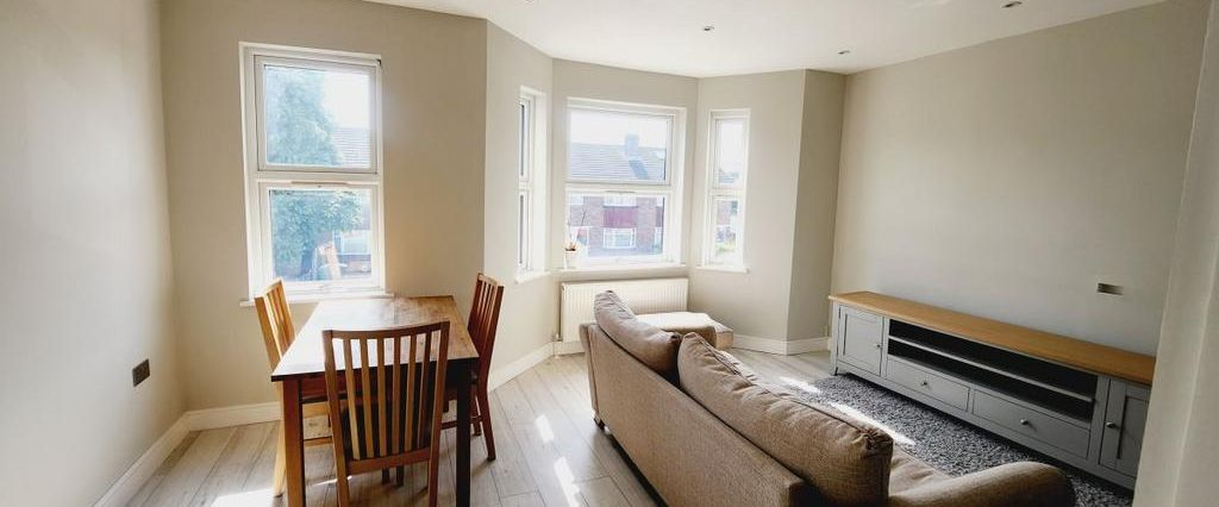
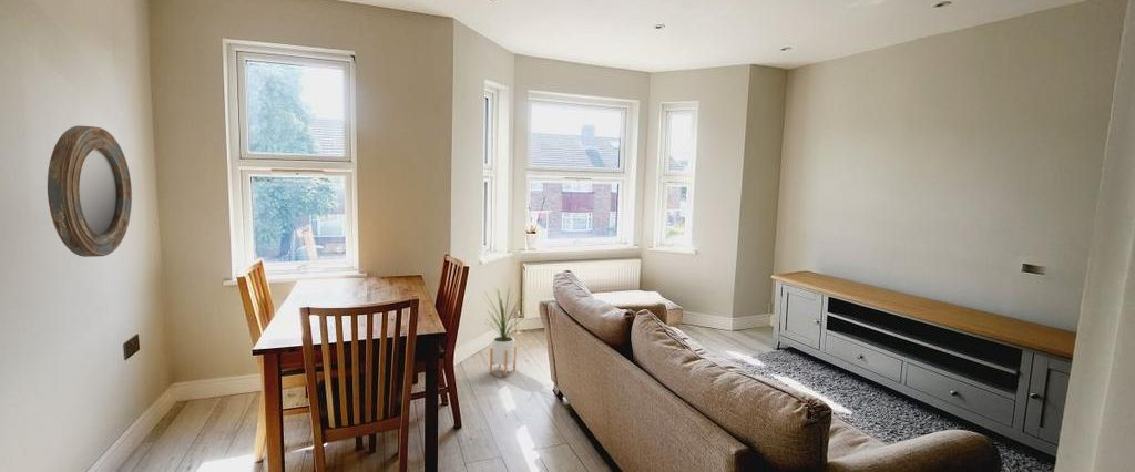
+ house plant [482,285,526,378]
+ home mirror [47,124,133,258]
